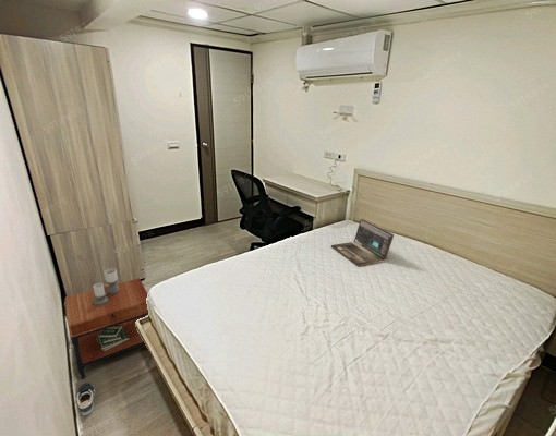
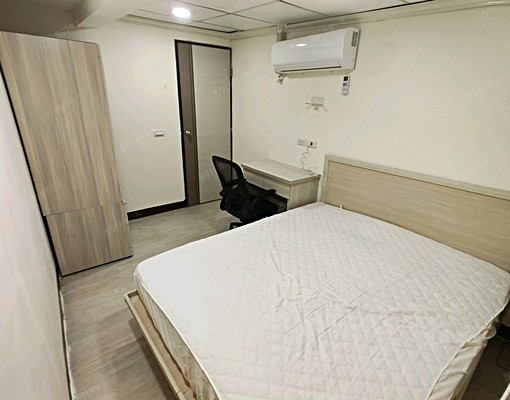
- side table [64,268,149,379]
- laptop [330,218,395,267]
- sneaker [76,382,96,416]
